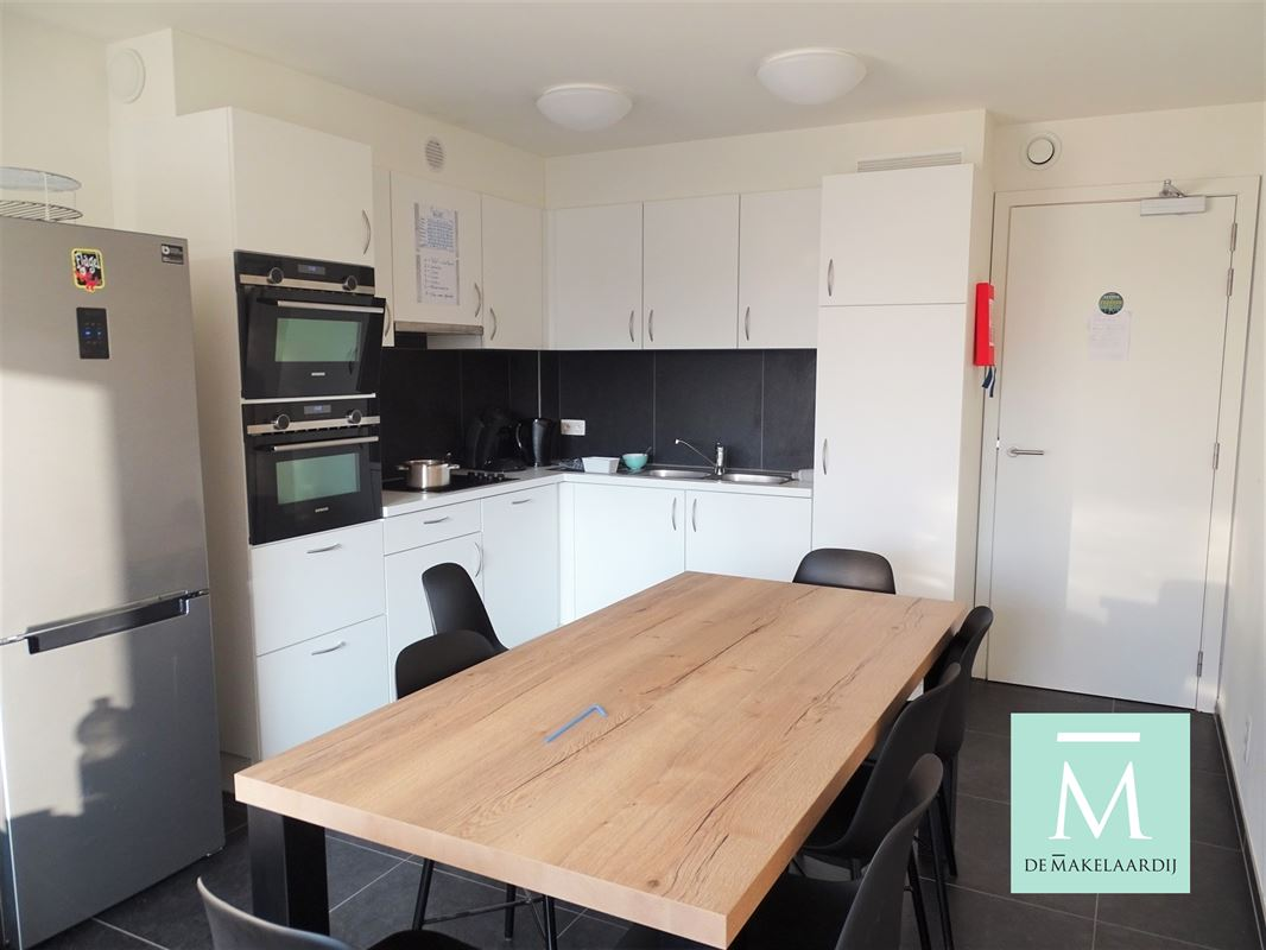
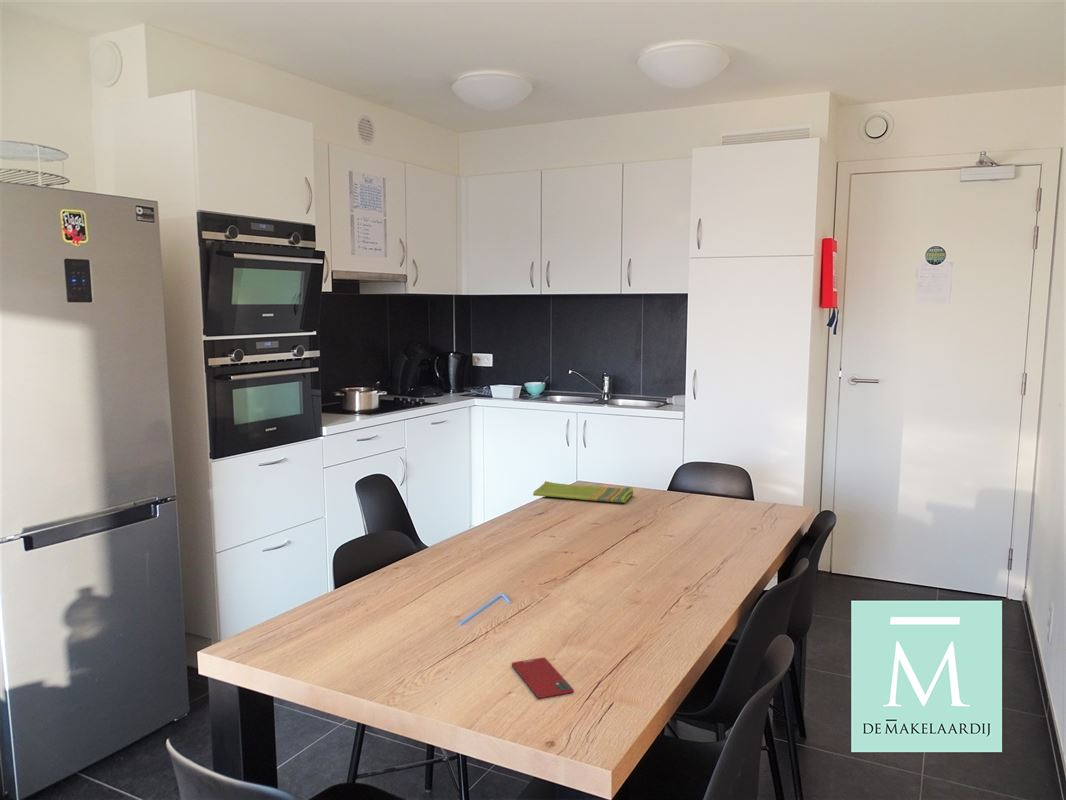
+ dish towel [532,480,634,504]
+ smartphone [511,656,575,699]
